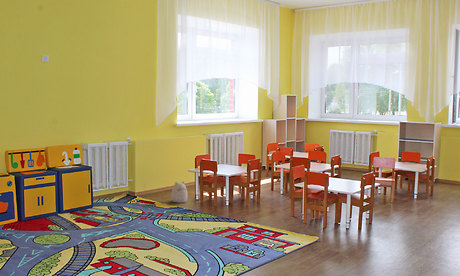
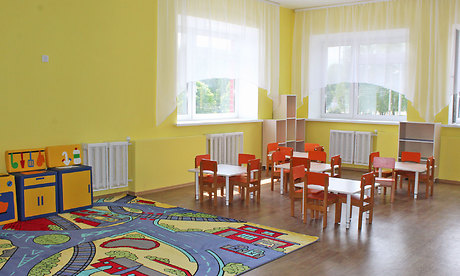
- plush toy [170,181,189,203]
